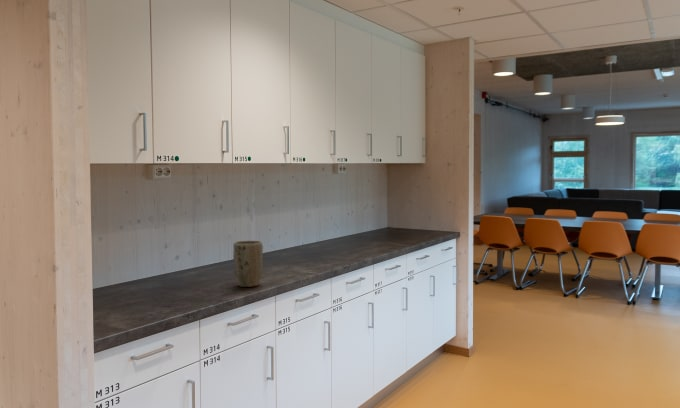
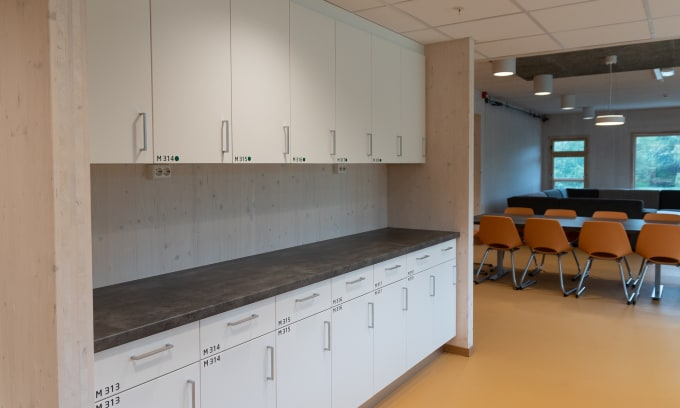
- plant pot [232,240,264,288]
